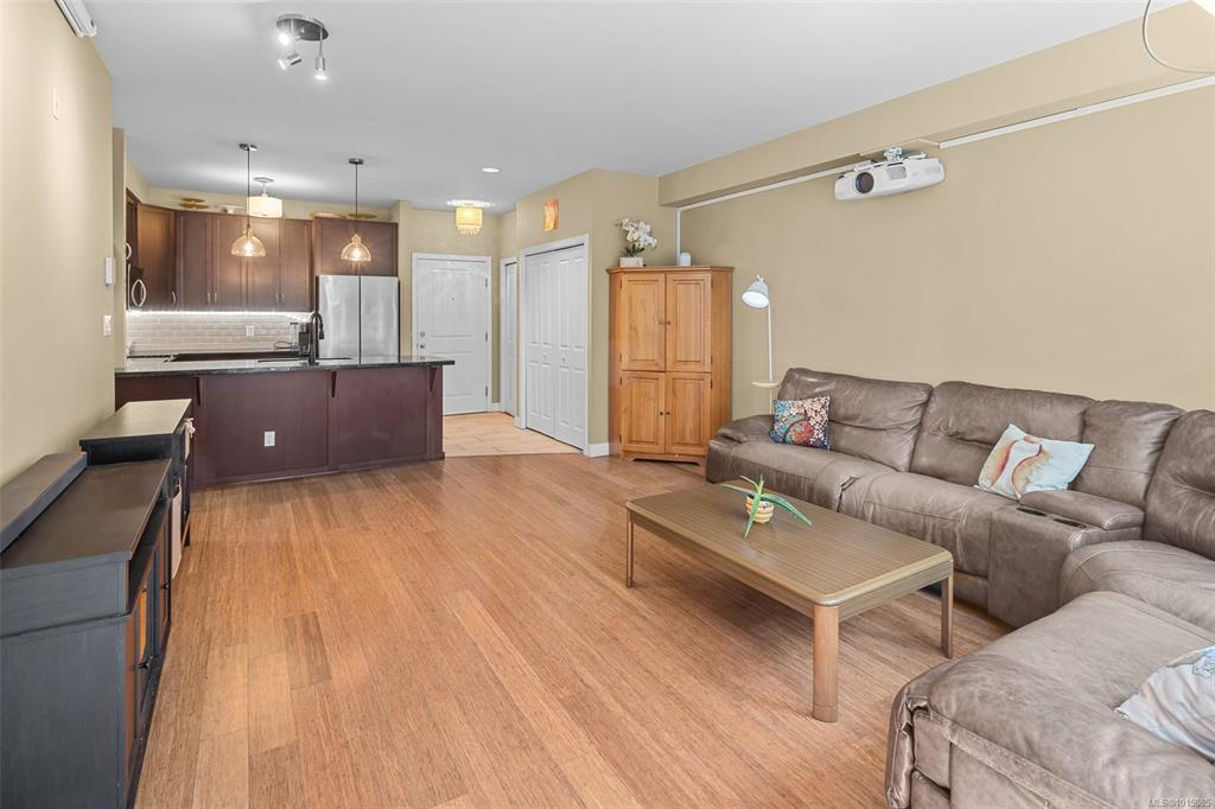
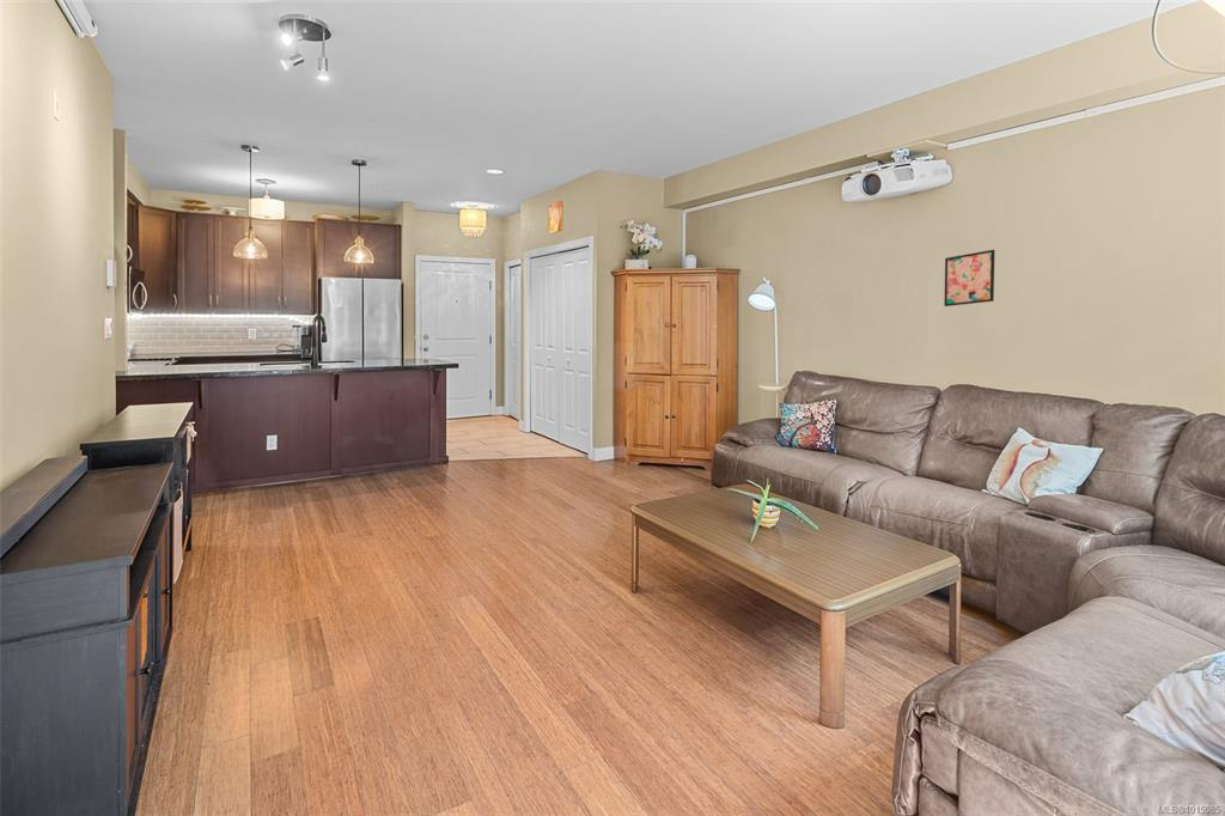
+ wall art [943,249,995,307]
